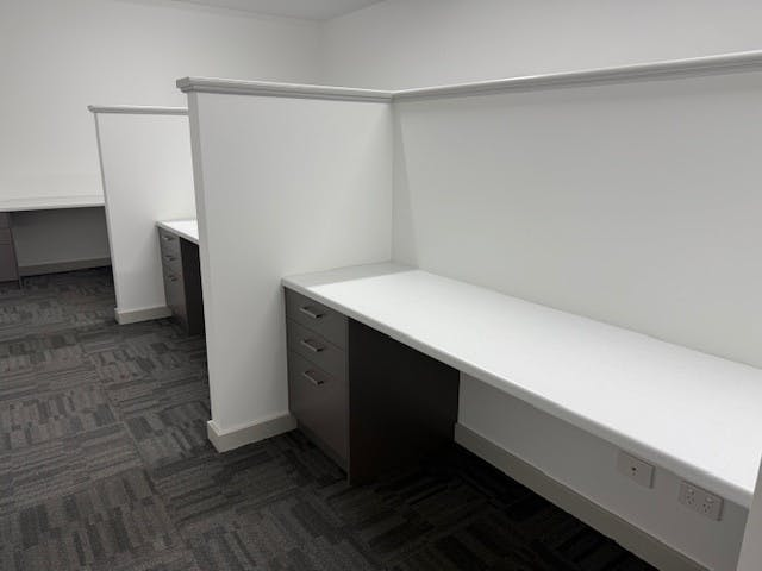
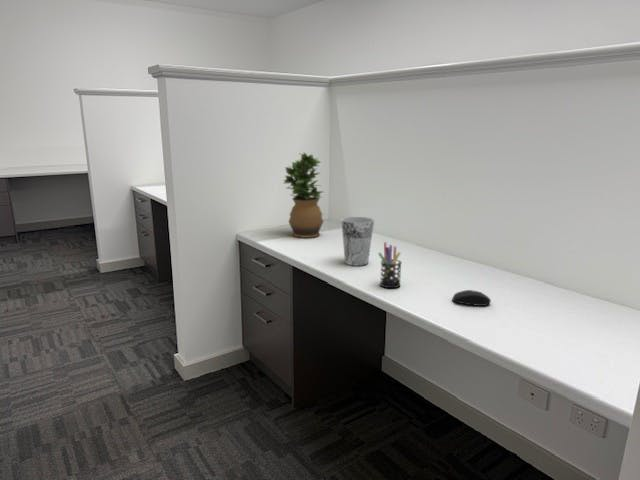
+ potted plant [282,151,325,239]
+ mouse [451,289,492,307]
+ pen holder [377,241,403,289]
+ cup [341,216,375,267]
